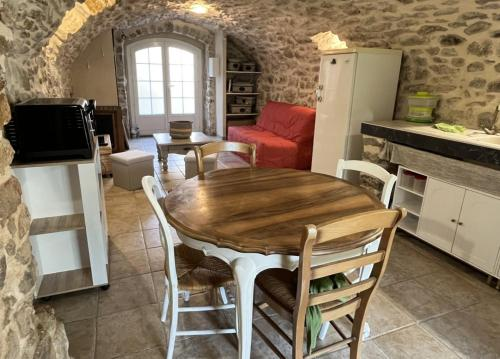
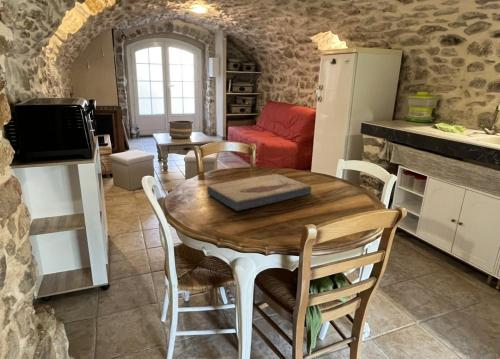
+ fish fossil [206,173,312,212]
